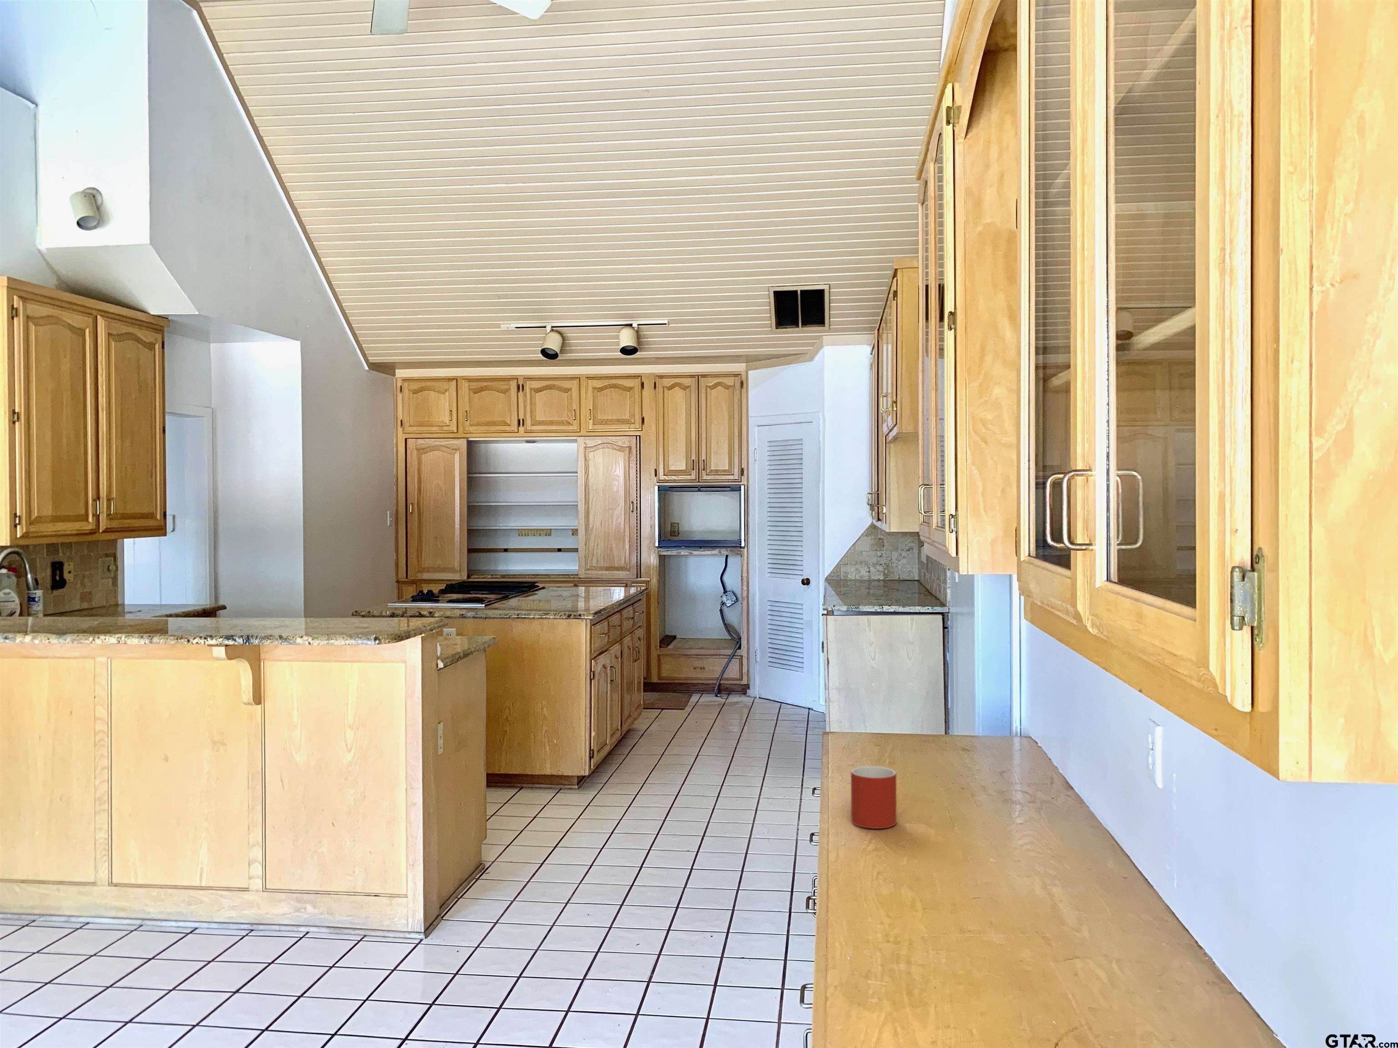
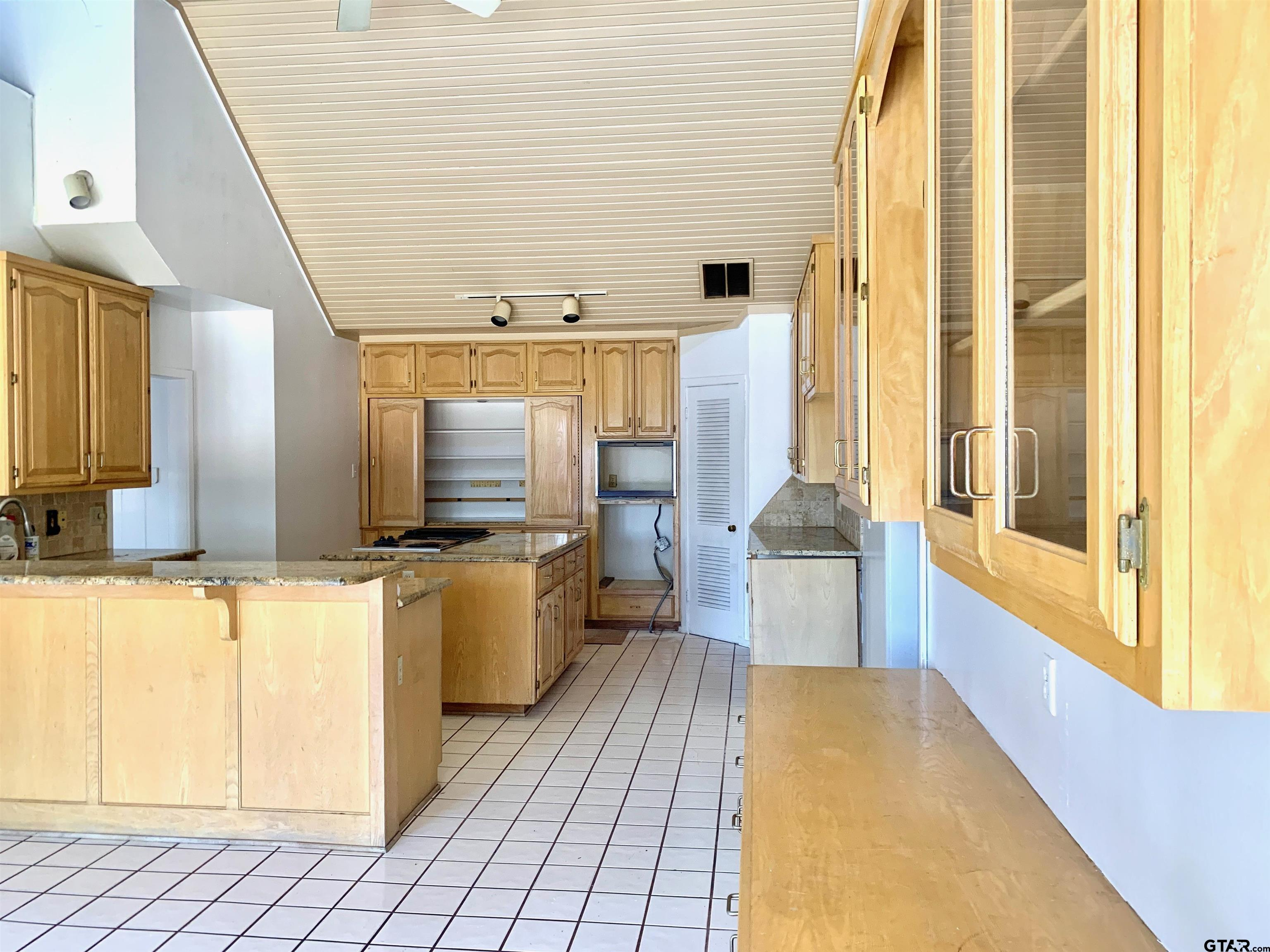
- mug [851,765,897,829]
